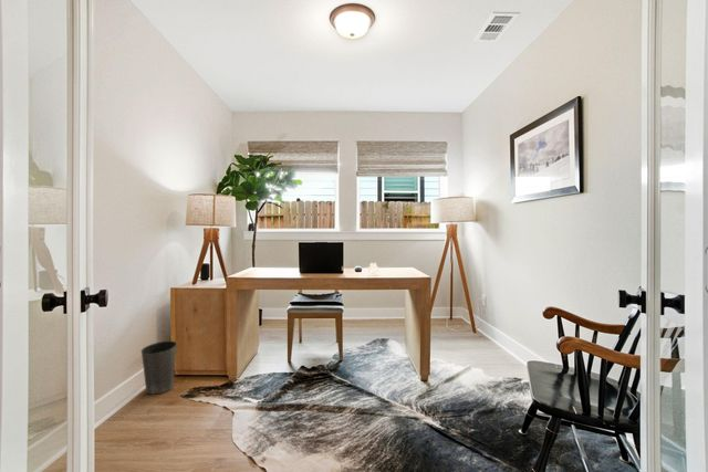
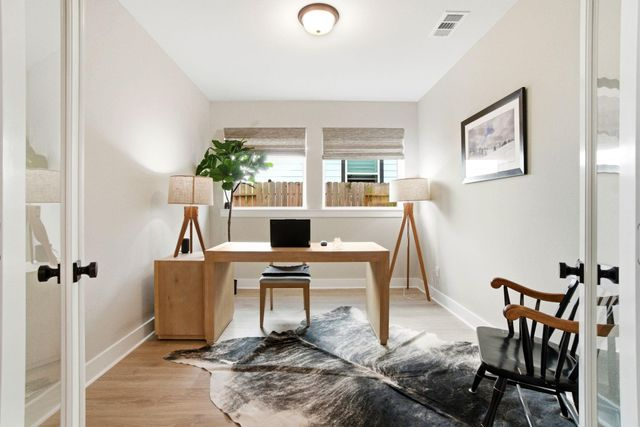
- waste basket [140,340,178,395]
